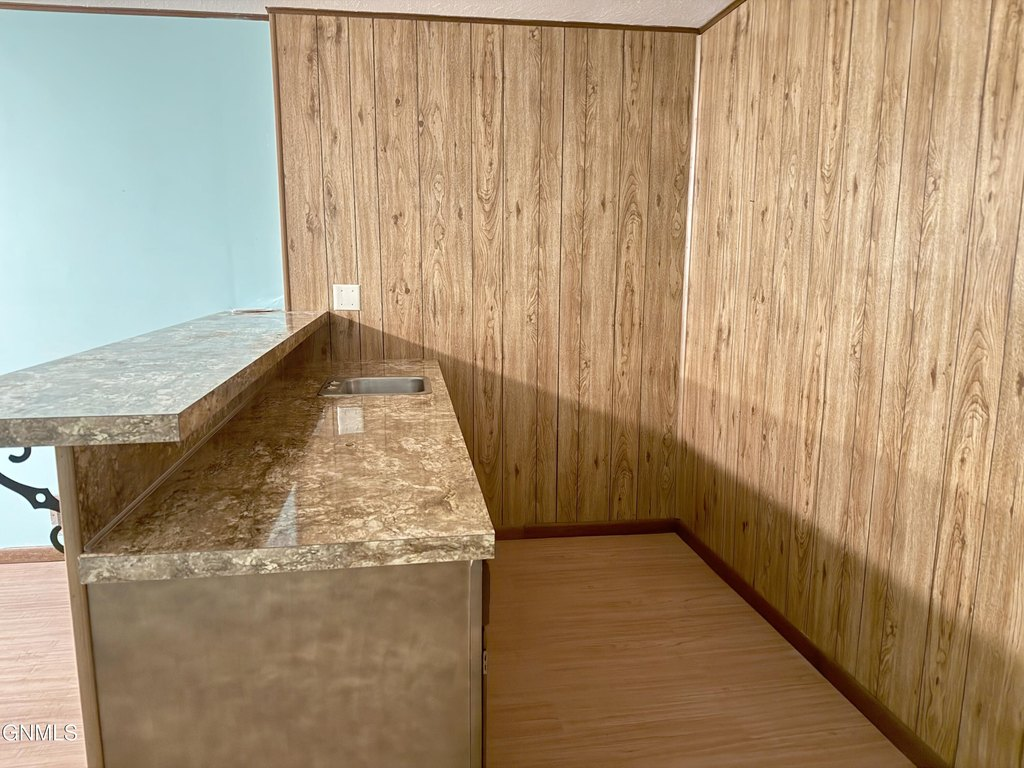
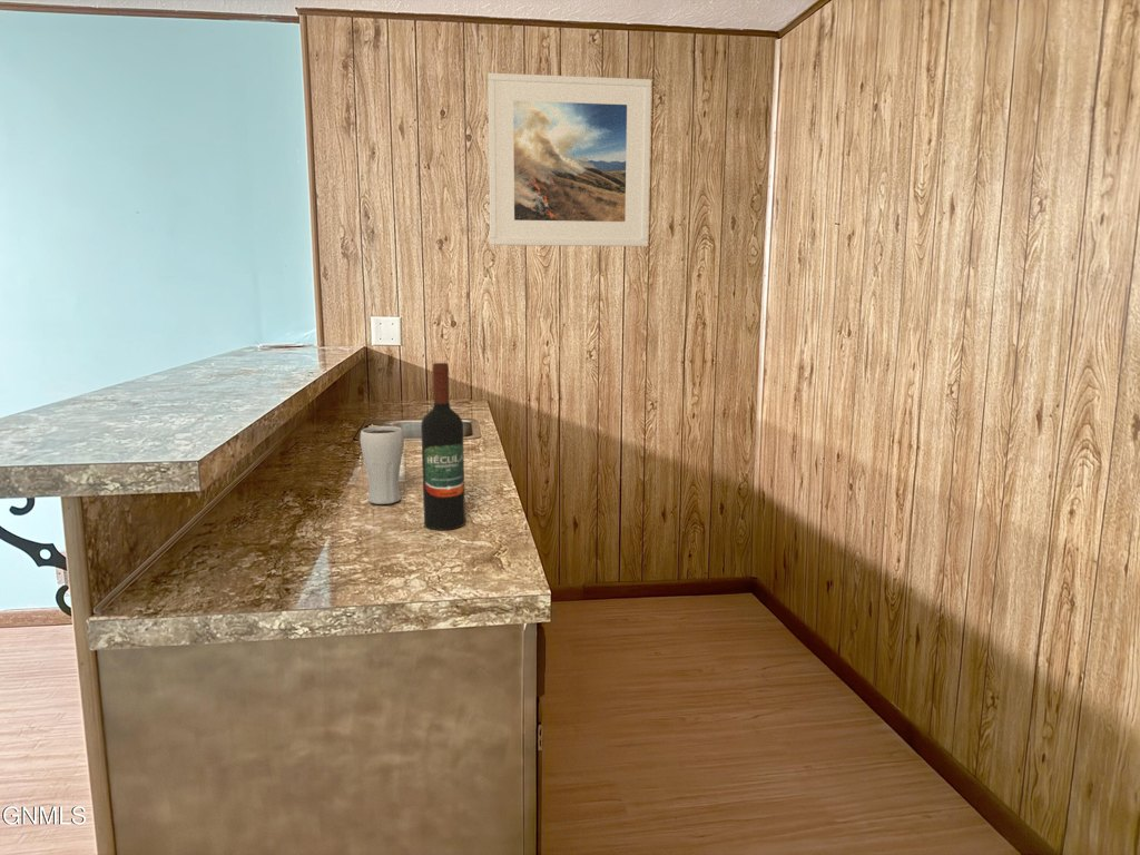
+ drinking glass [360,425,405,505]
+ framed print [487,71,652,247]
+ wine bottle [420,362,466,531]
